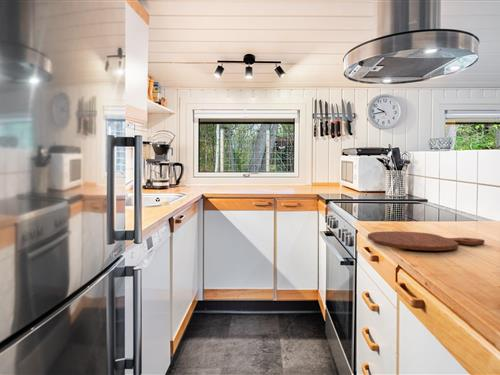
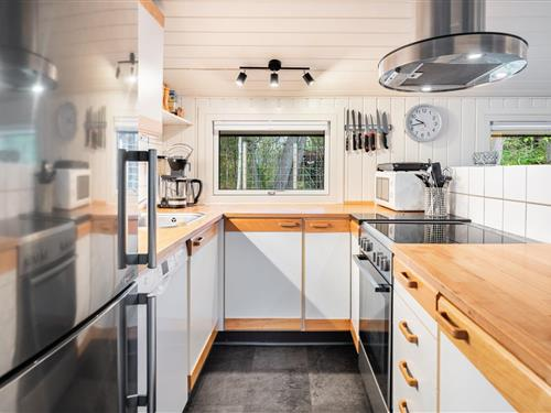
- cutting board [367,230,485,252]
